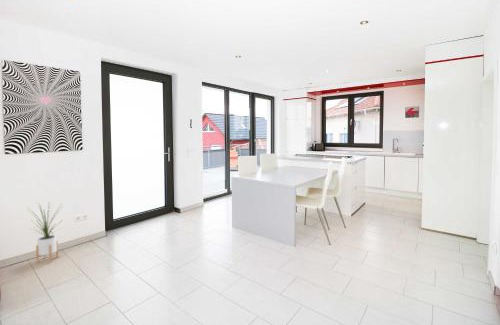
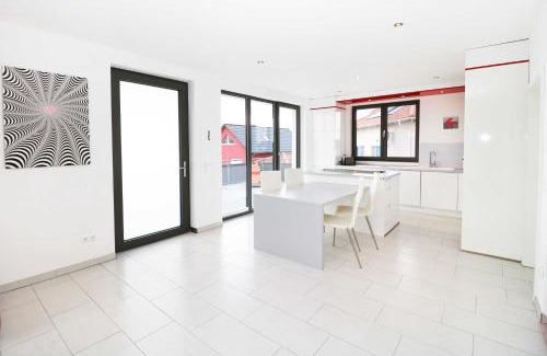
- house plant [25,203,64,264]
